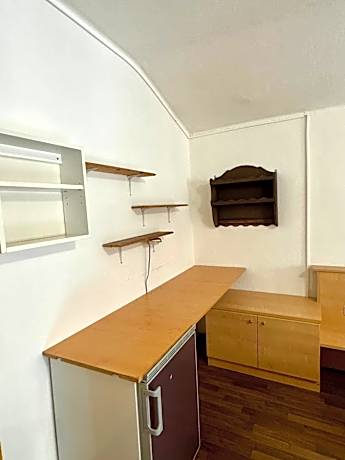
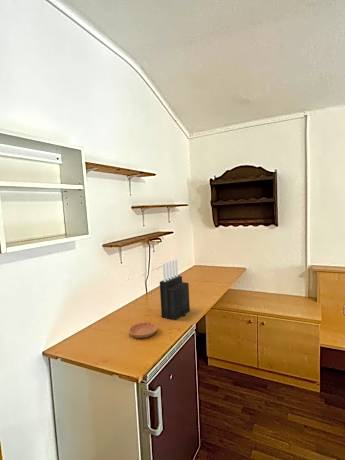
+ knife block [159,258,191,321]
+ saucer [128,321,158,339]
